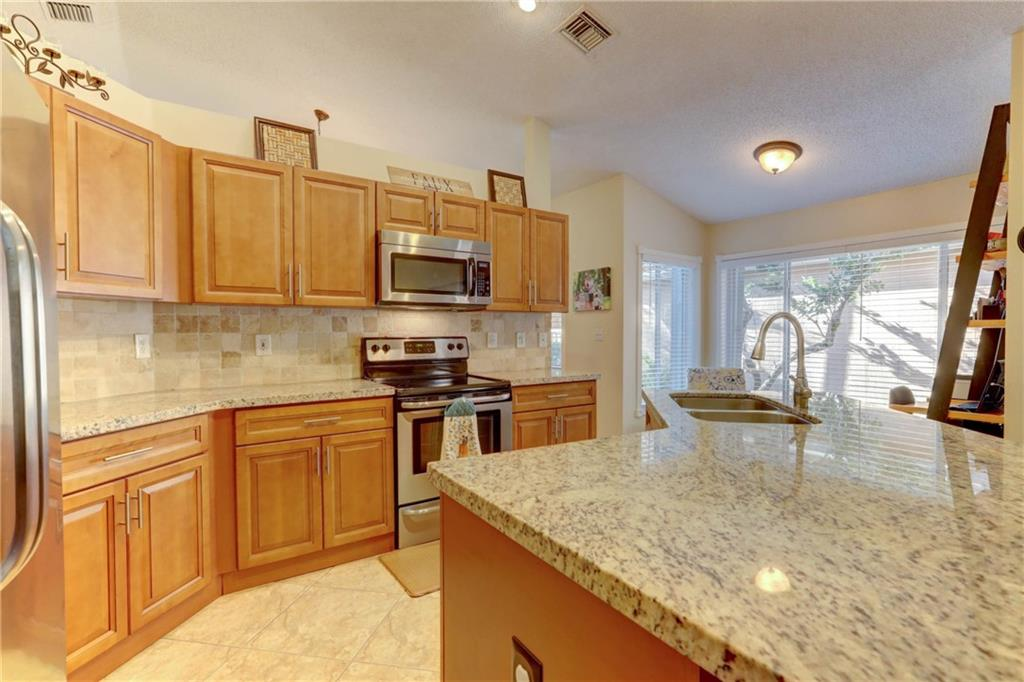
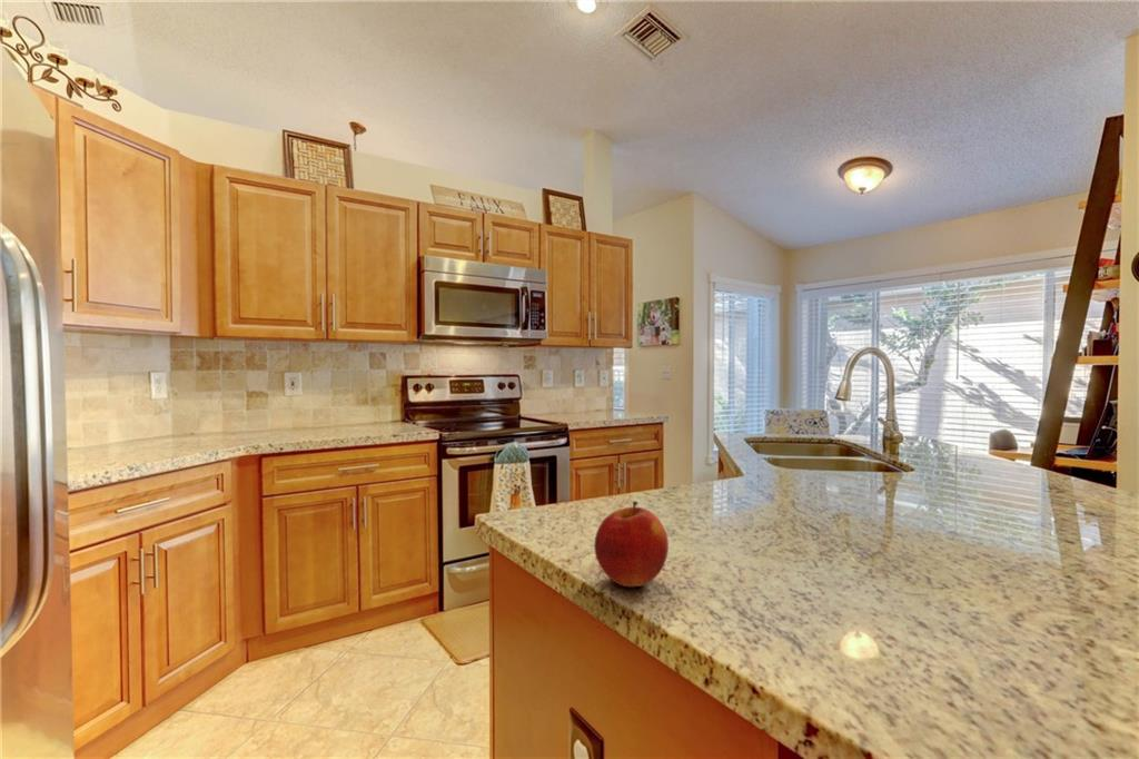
+ apple [594,500,670,588]
